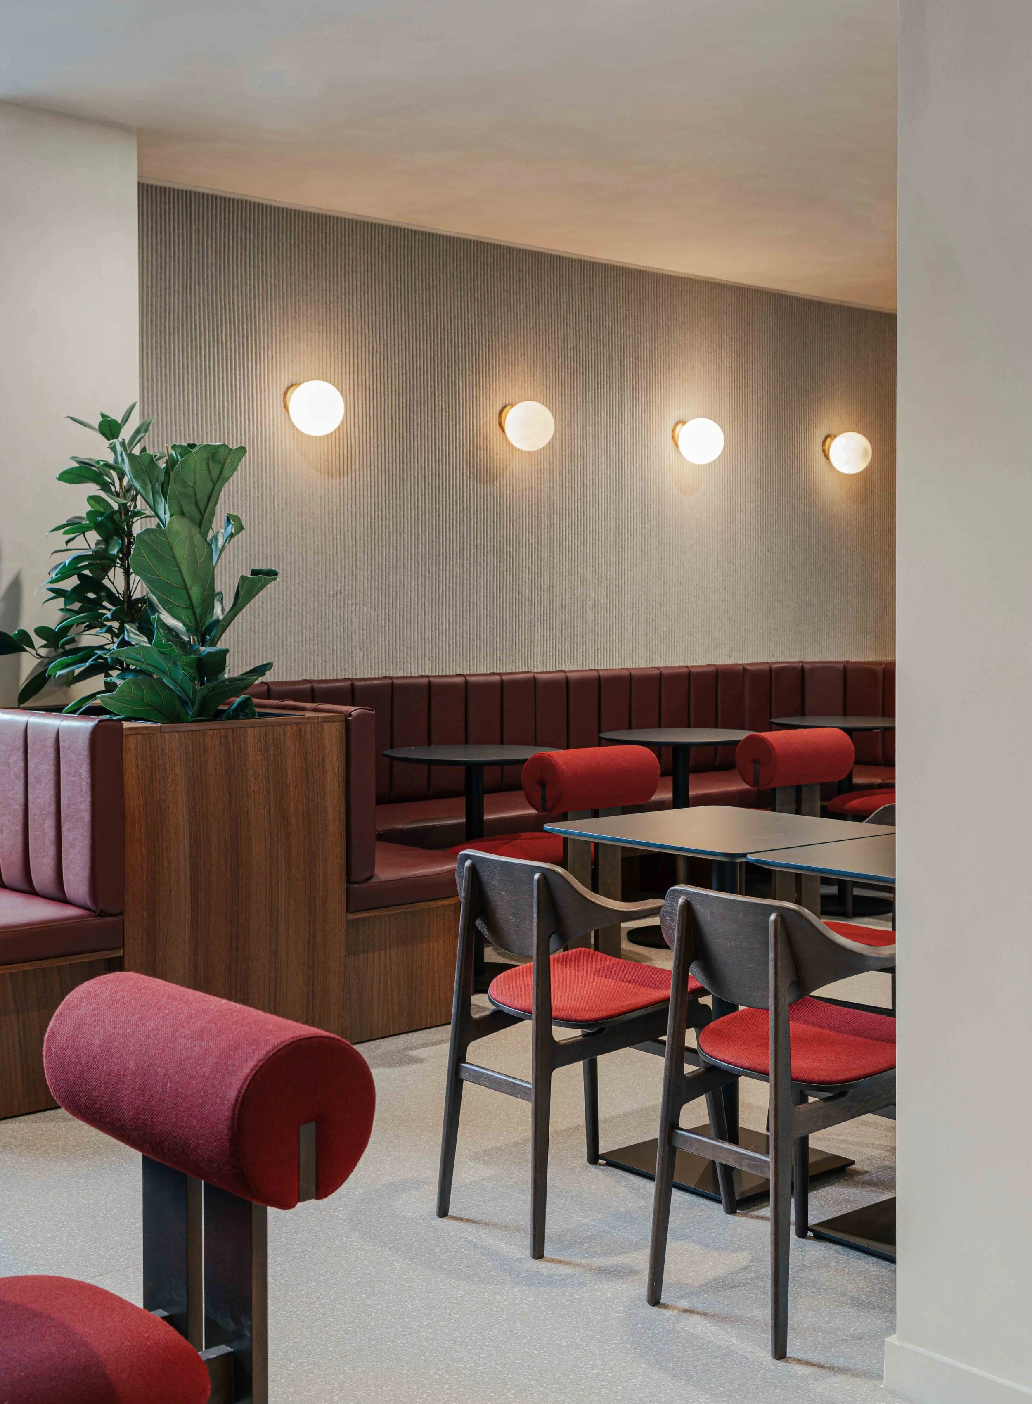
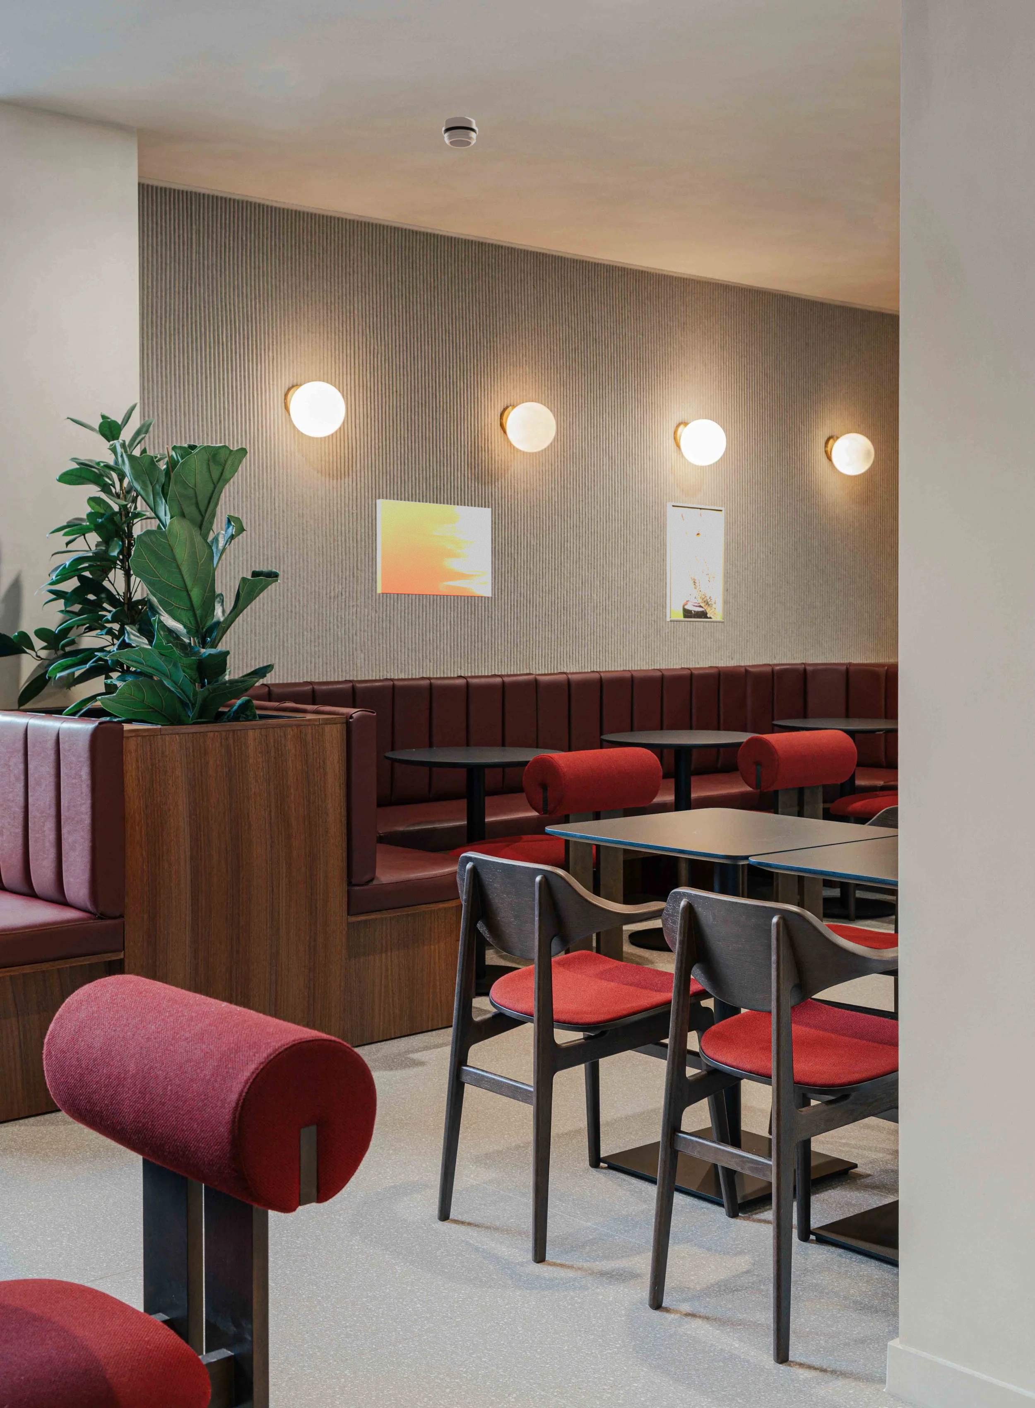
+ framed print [666,502,725,623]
+ smoke detector [442,116,479,149]
+ wall art [376,498,492,597]
